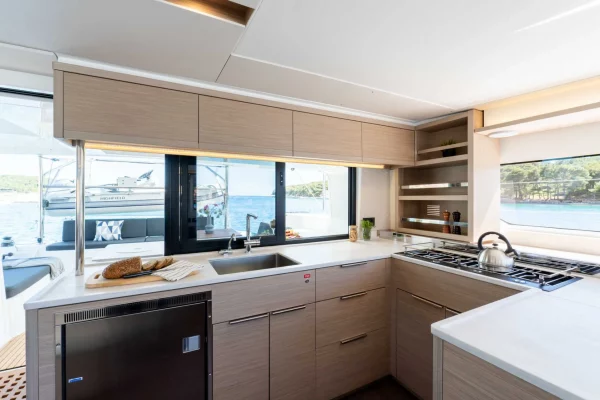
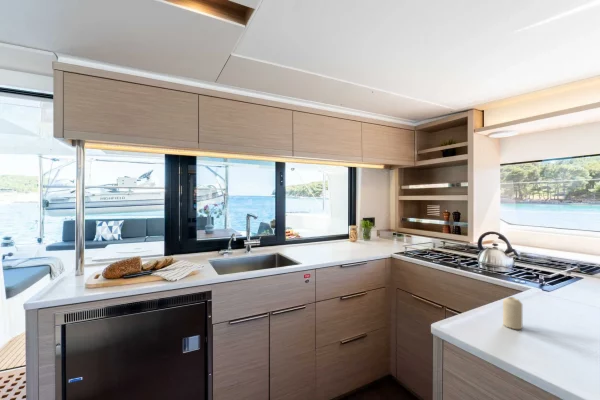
+ candle [502,296,523,330]
